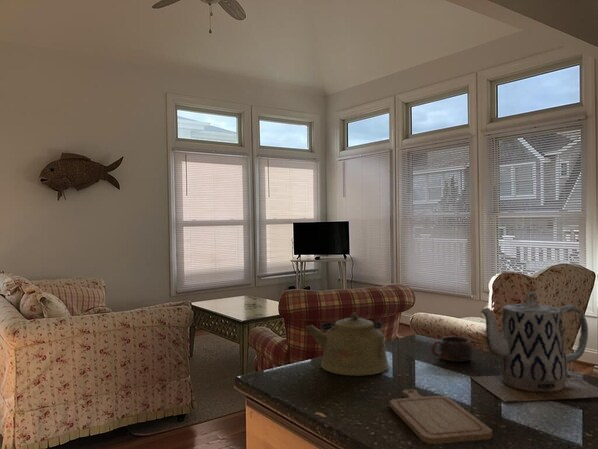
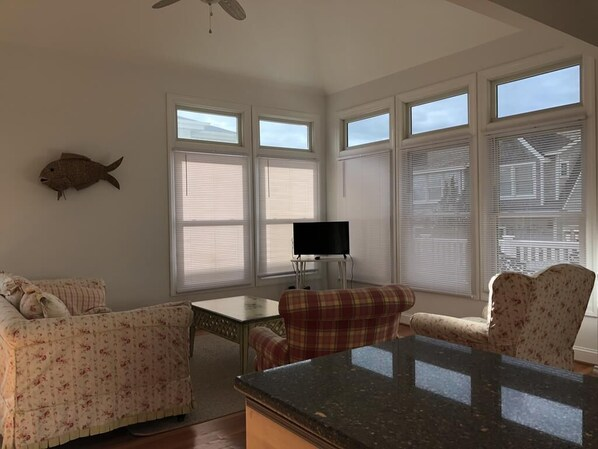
- cup [430,335,474,363]
- teapot [469,291,598,403]
- chopping board [389,389,493,445]
- kettle [305,311,390,377]
